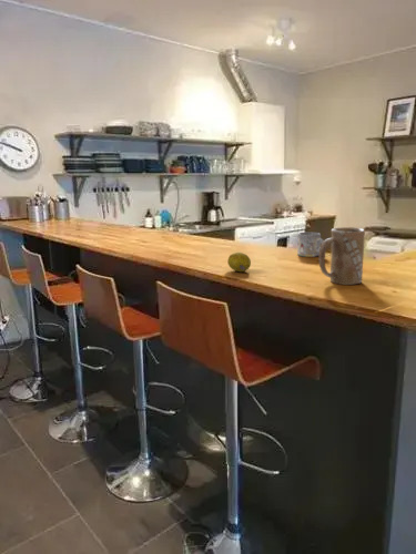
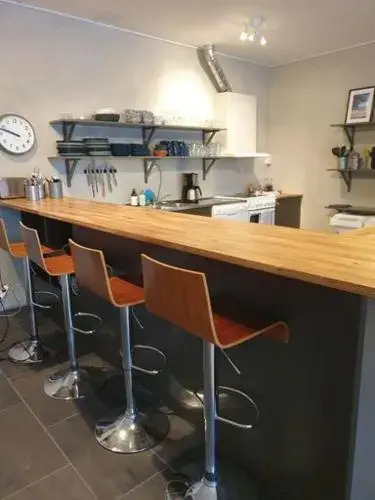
- mug [296,232,325,258]
- mug [318,226,366,286]
- fruit [226,252,252,273]
